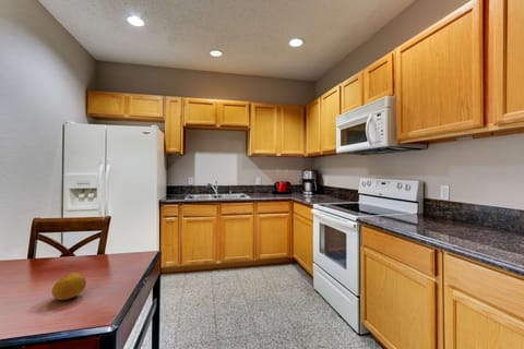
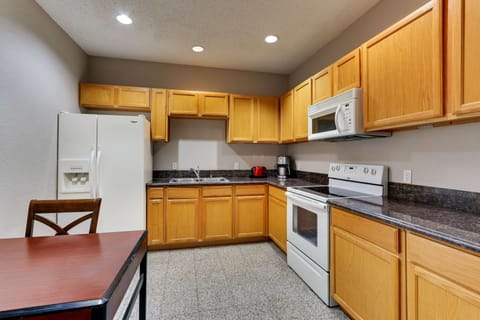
- fruit [50,273,87,301]
